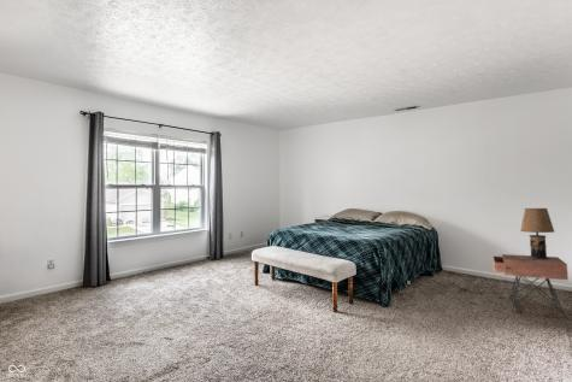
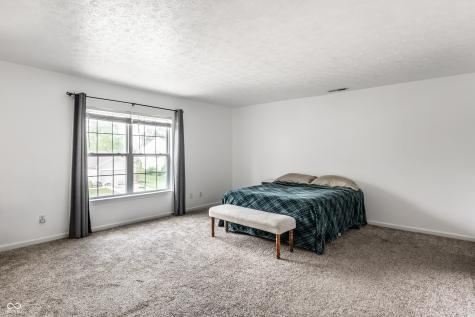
- table lamp [513,207,556,260]
- nightstand [491,253,570,321]
